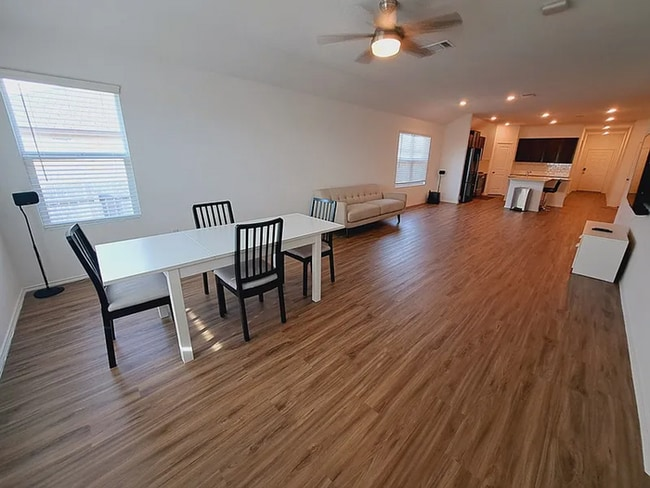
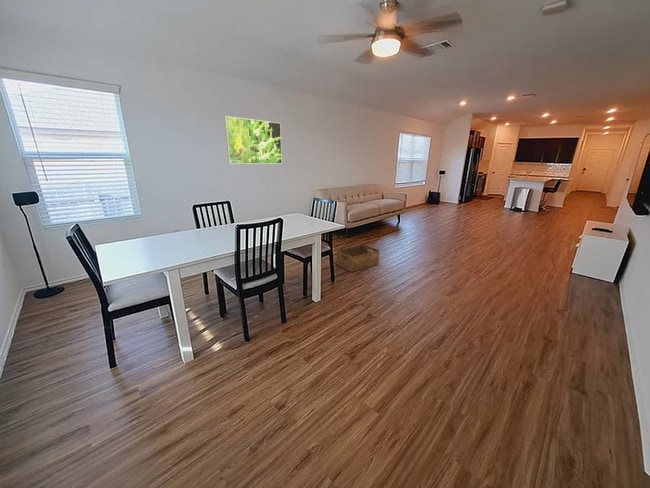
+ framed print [224,115,283,165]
+ storage basket [336,244,380,273]
